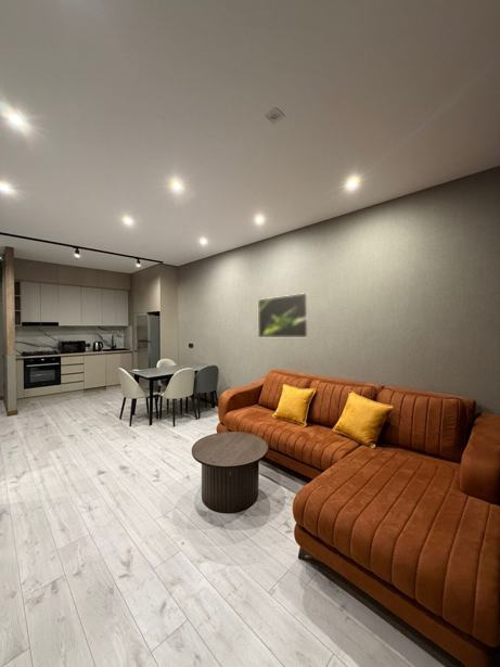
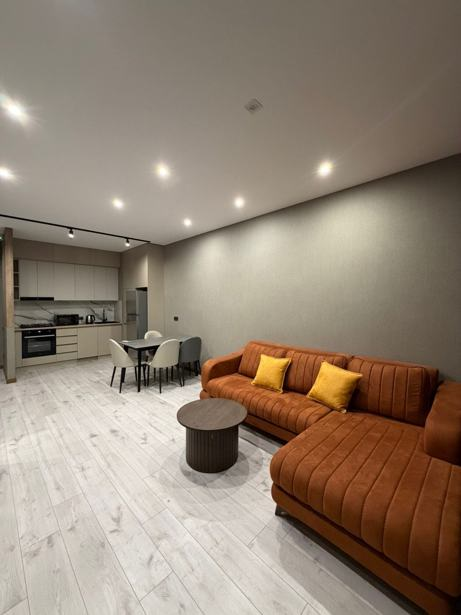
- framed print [257,292,309,338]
